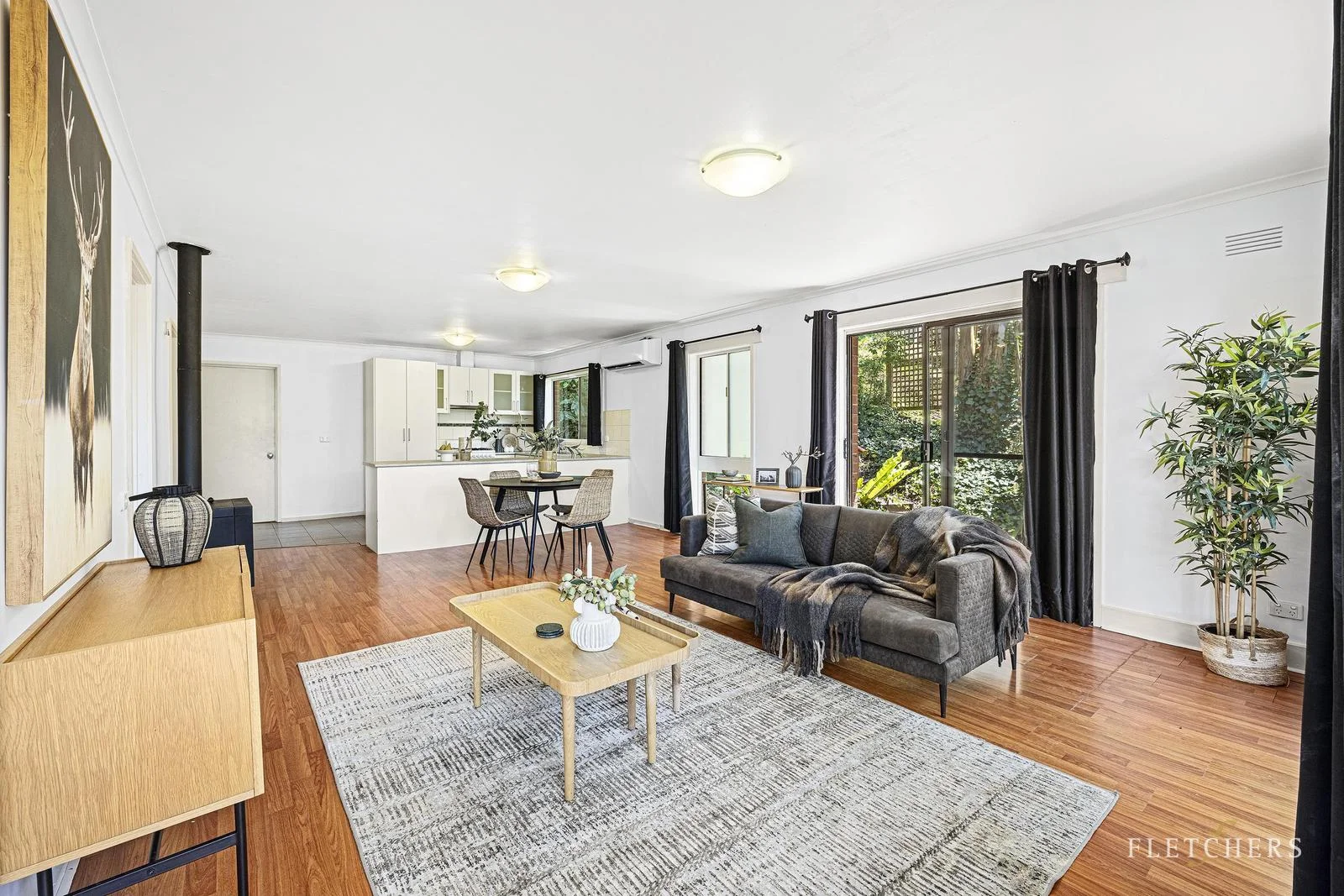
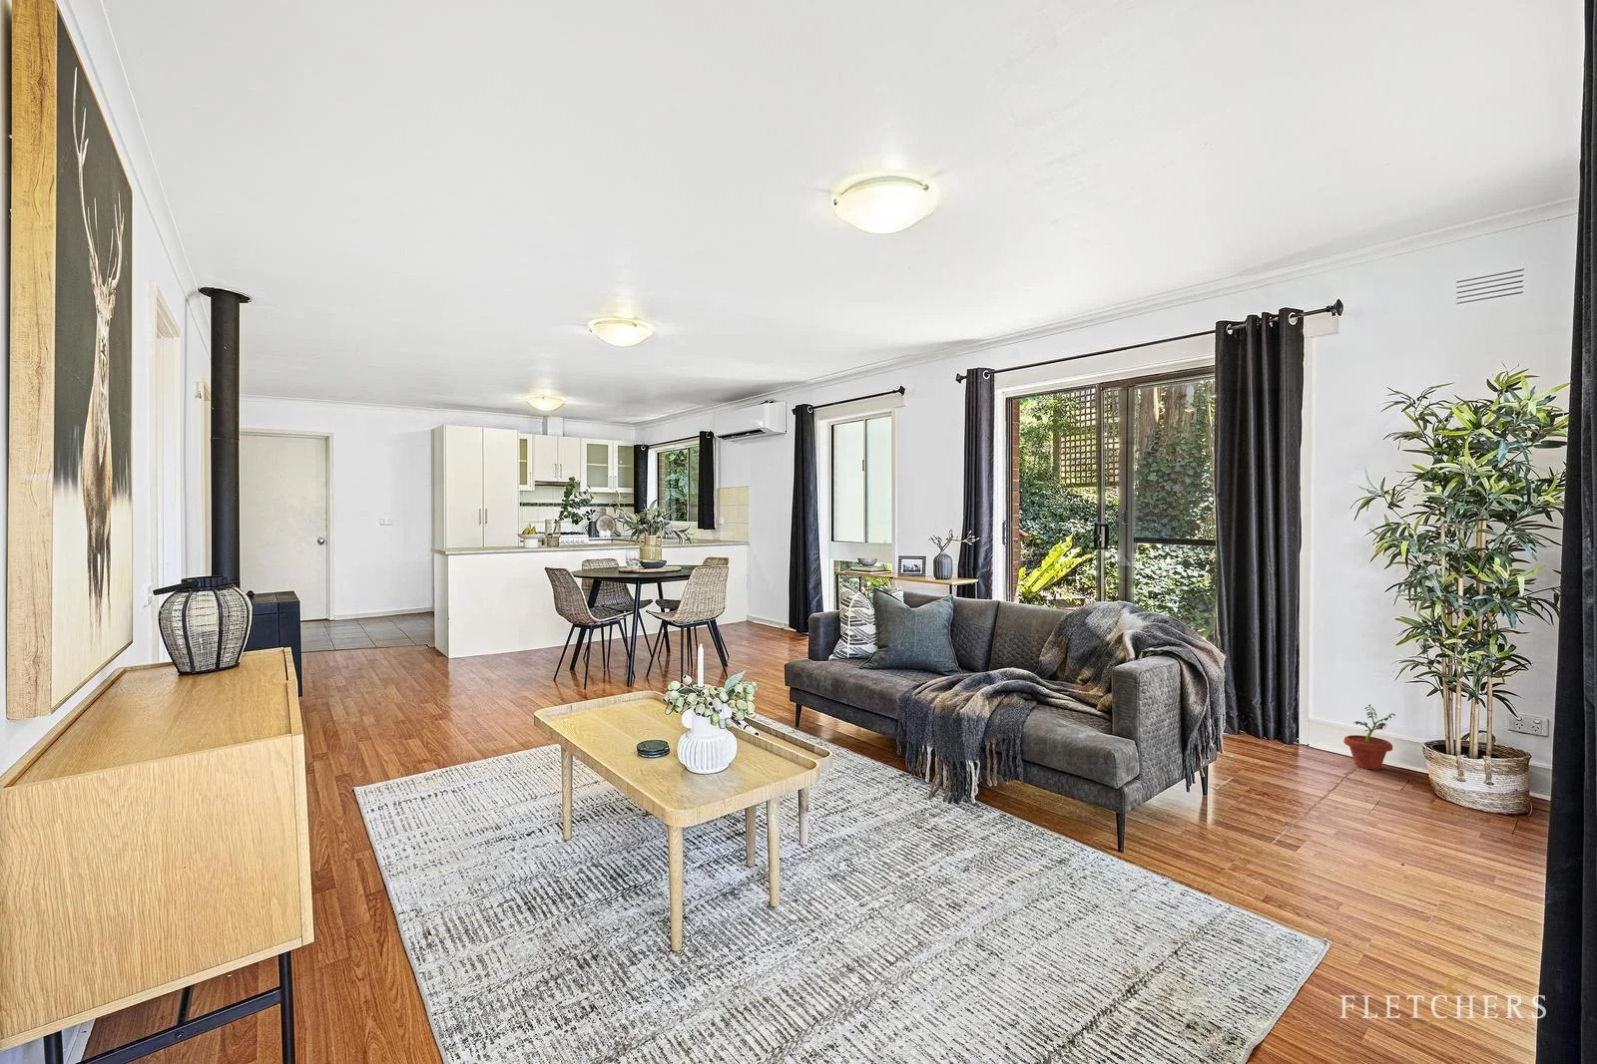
+ potted plant [1344,704,1396,771]
